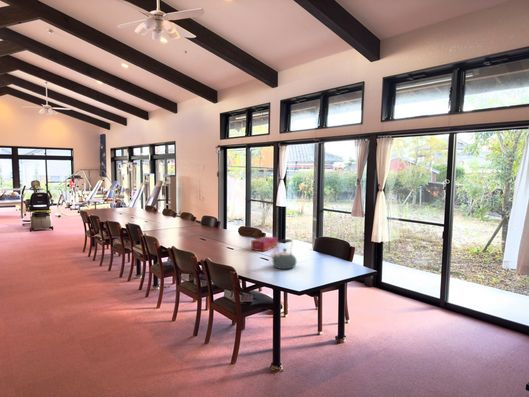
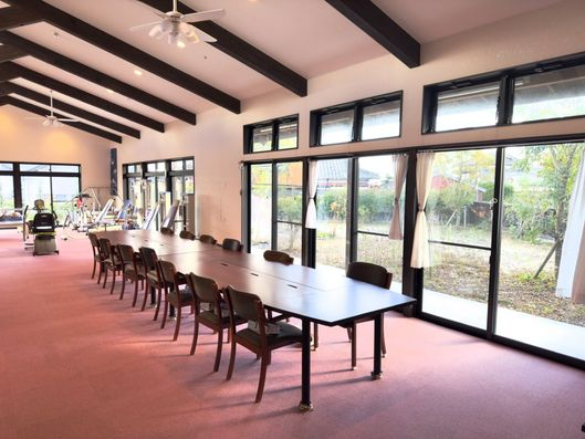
- tissue box [250,235,278,253]
- kettle [269,238,298,270]
